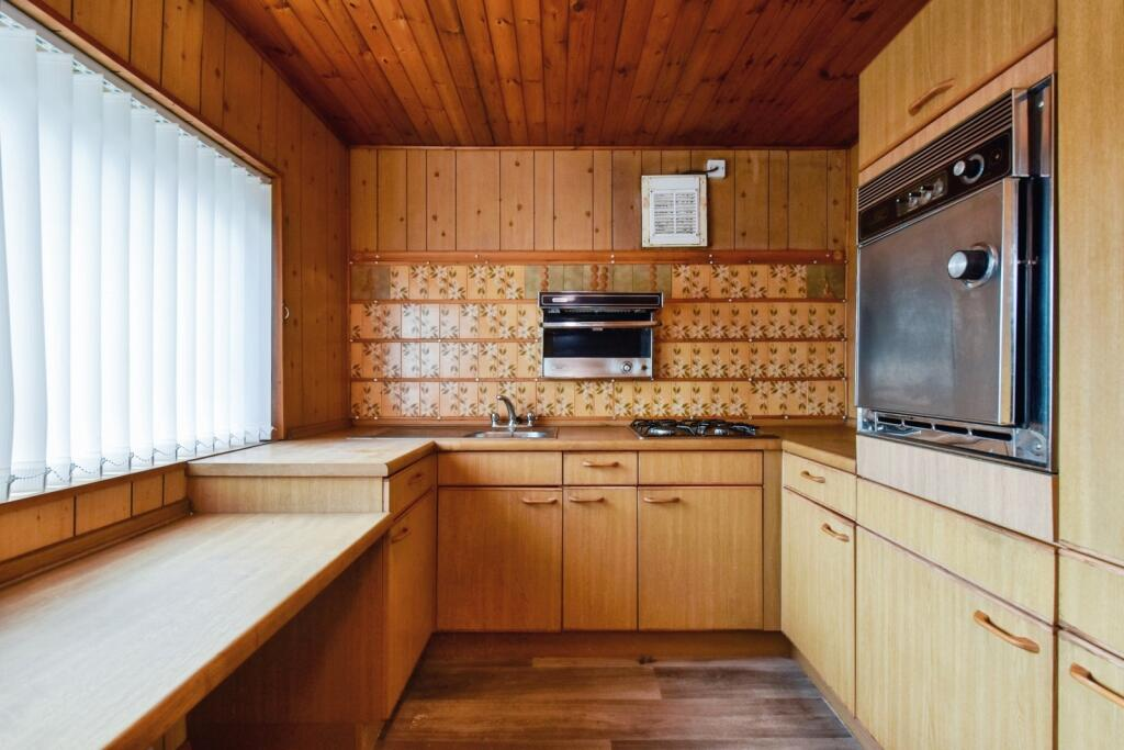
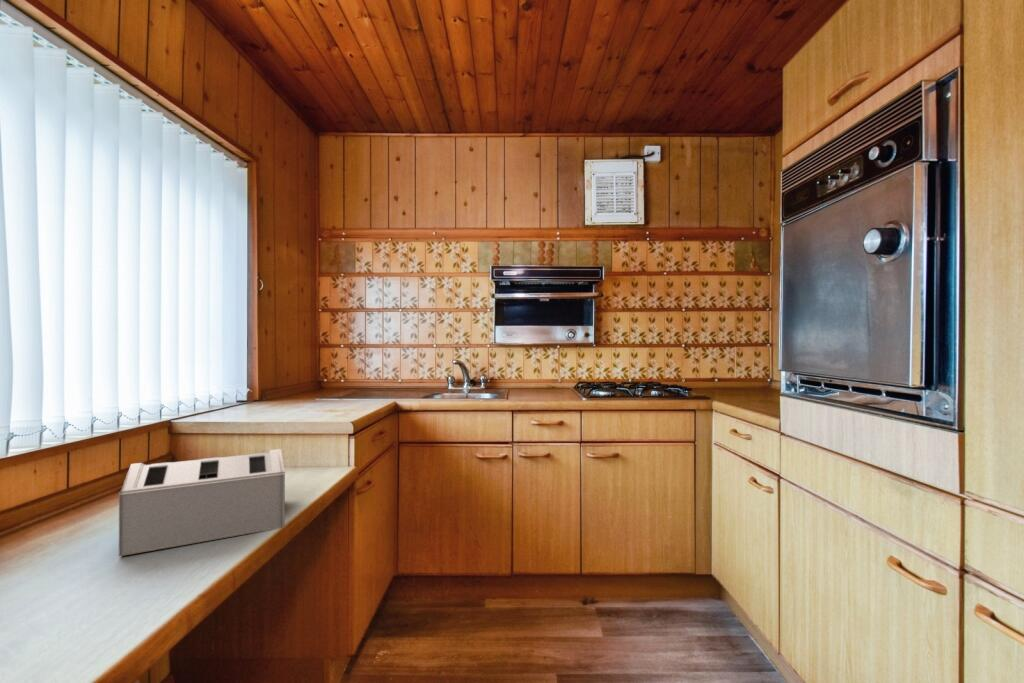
+ toaster [118,448,286,557]
